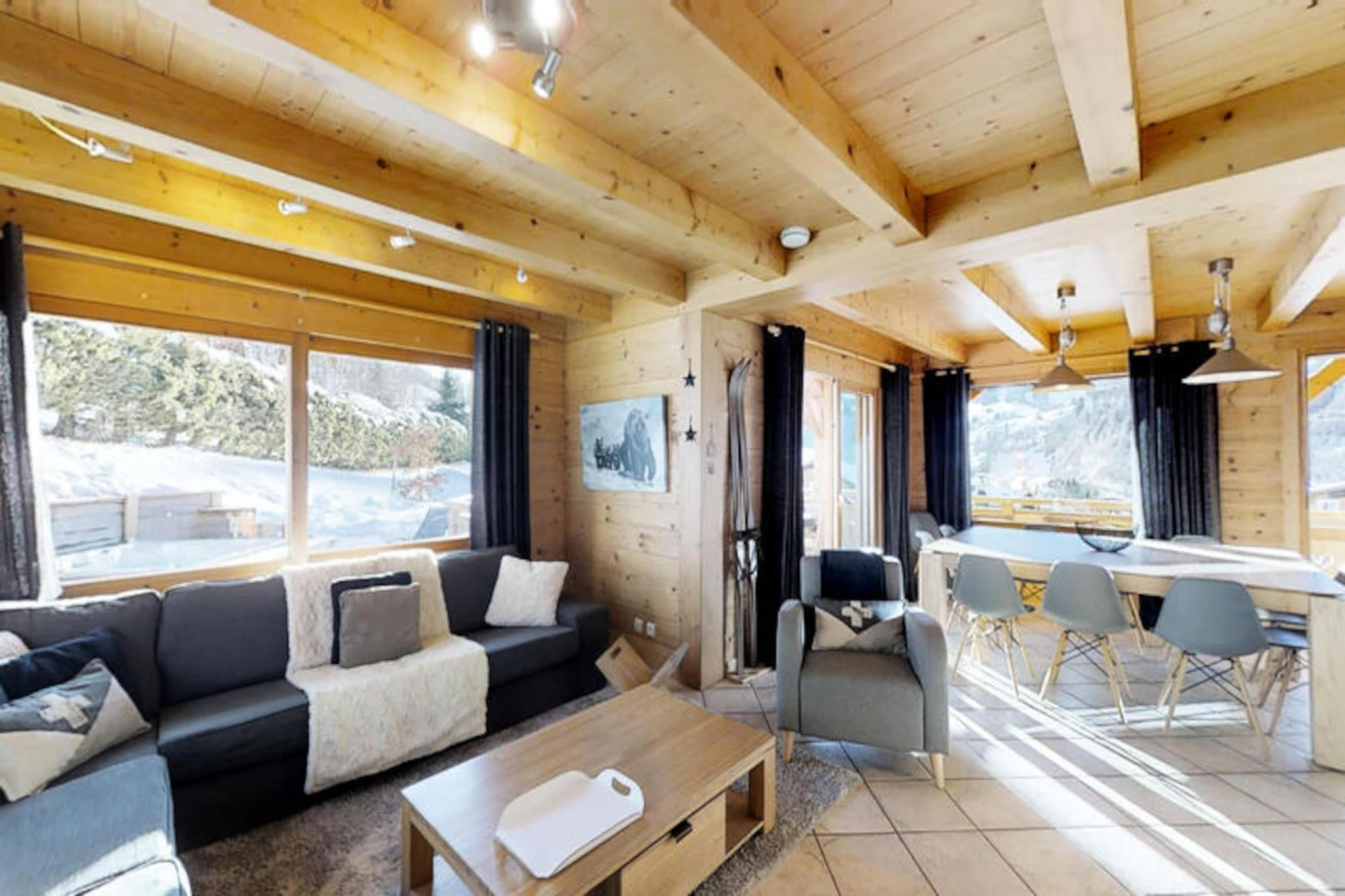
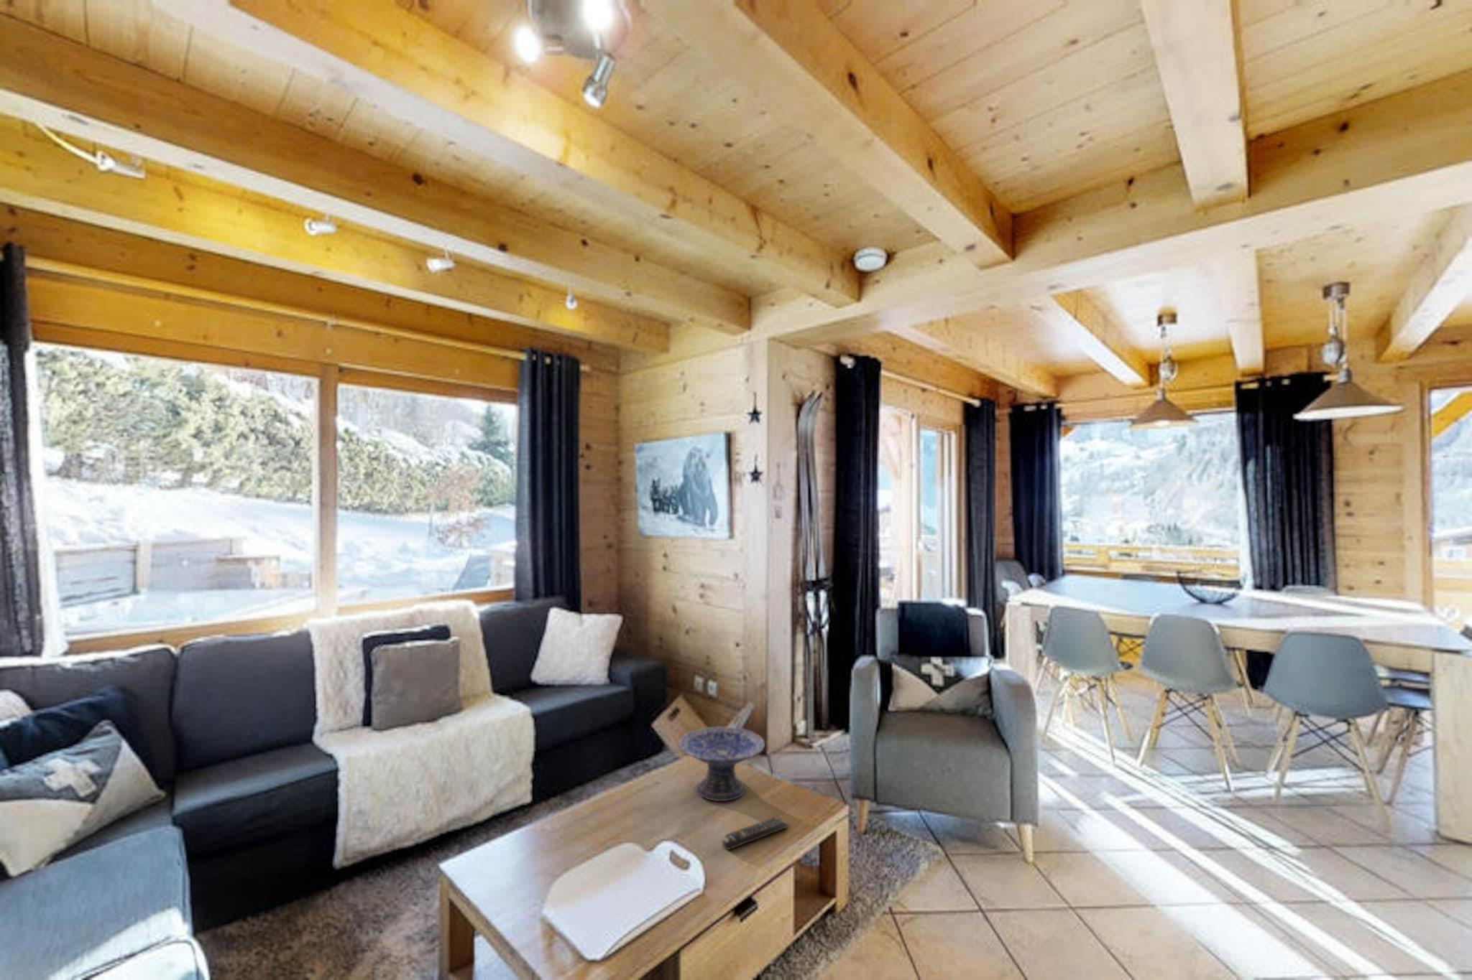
+ decorative bowl [677,726,765,802]
+ remote control [721,816,790,851]
